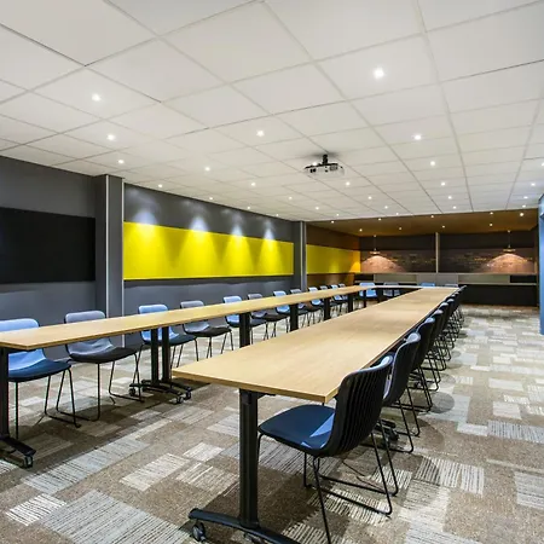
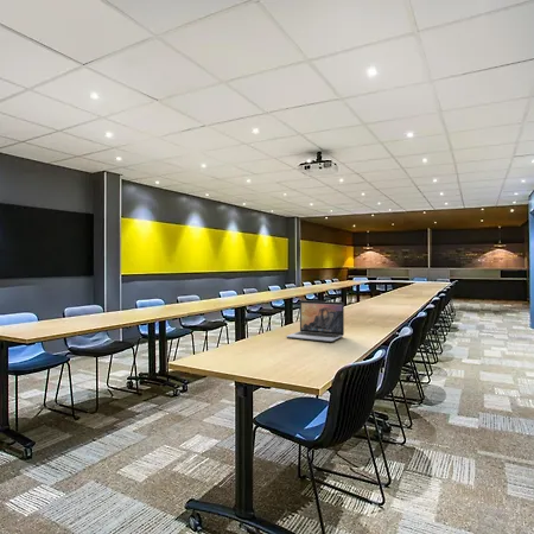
+ laptop [285,299,345,343]
